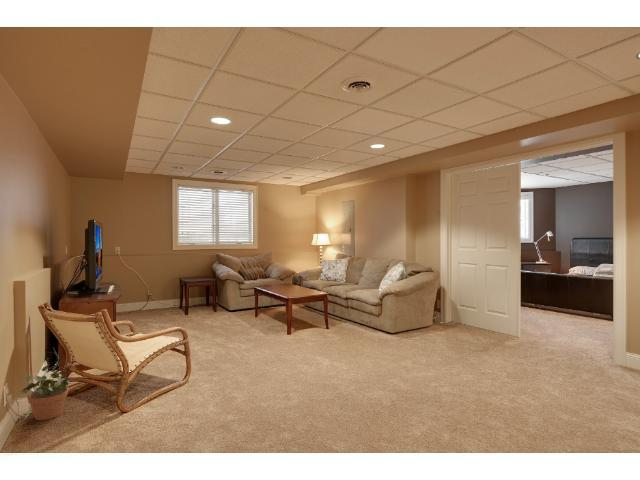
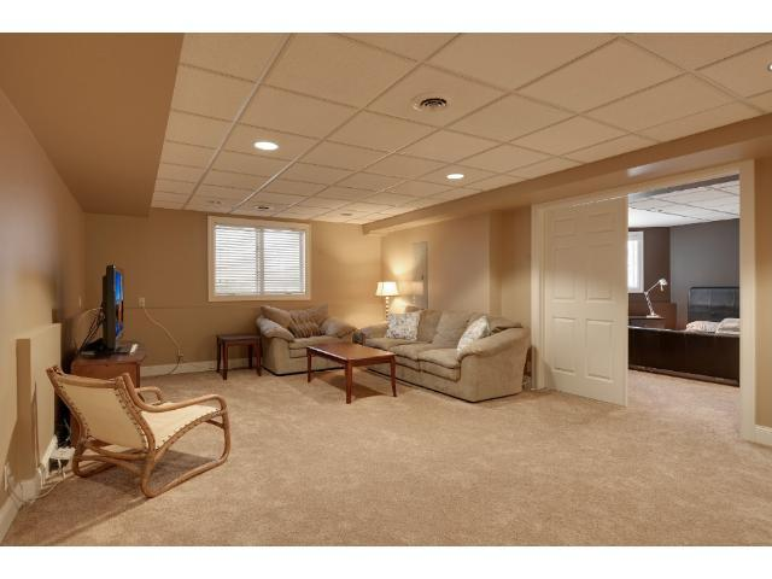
- potted plant [19,363,71,422]
